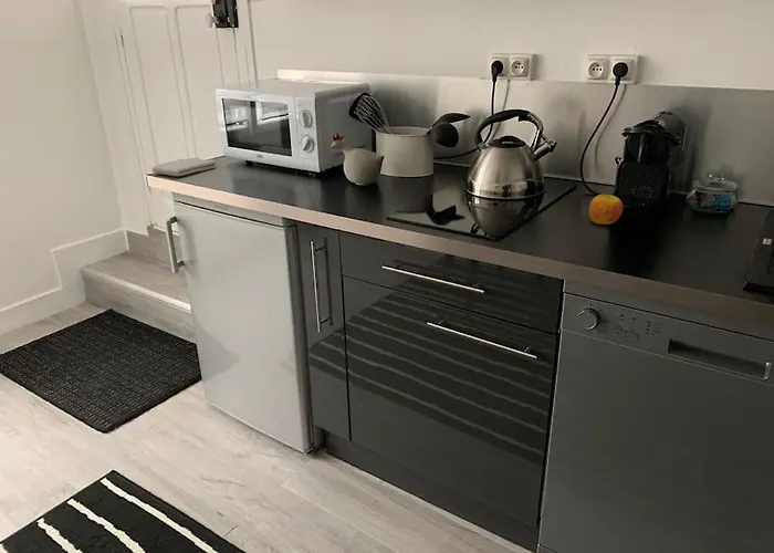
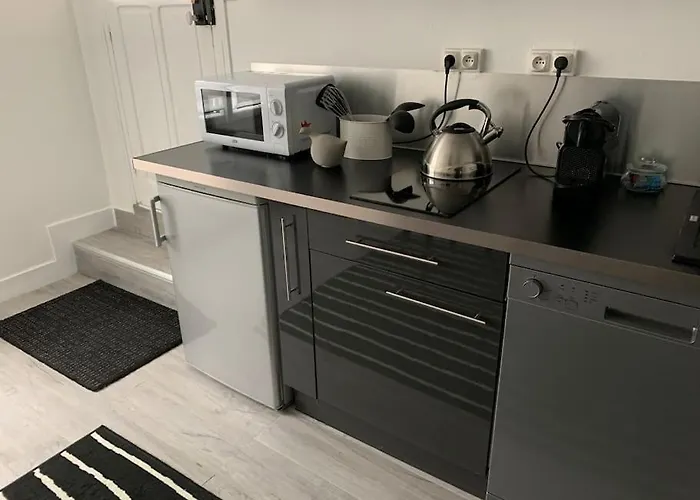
- apple [588,190,624,226]
- washcloth [151,157,217,177]
